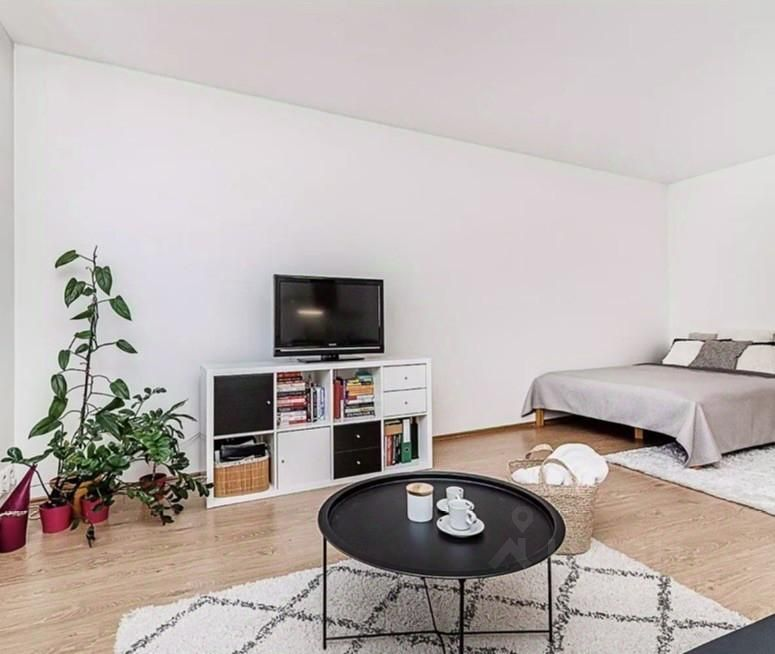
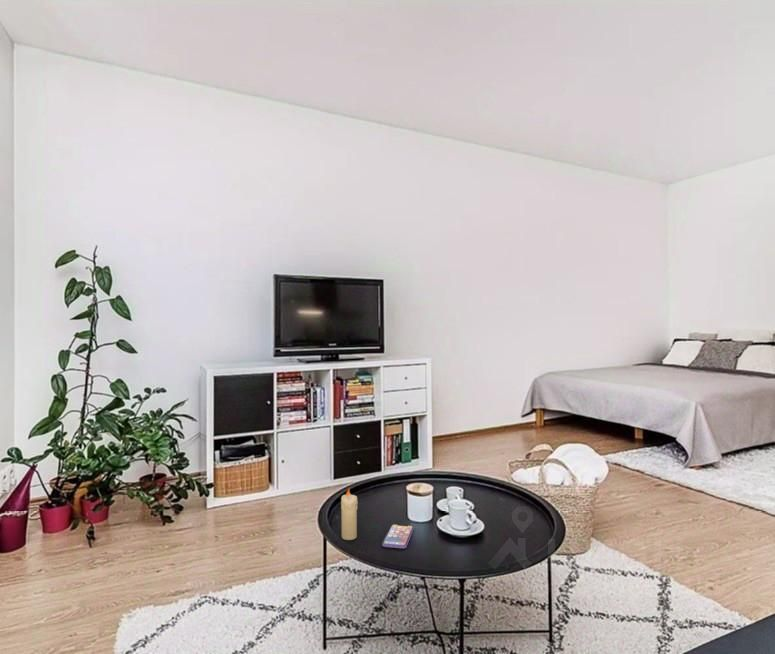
+ candle [340,488,359,541]
+ smartphone [381,523,415,549]
